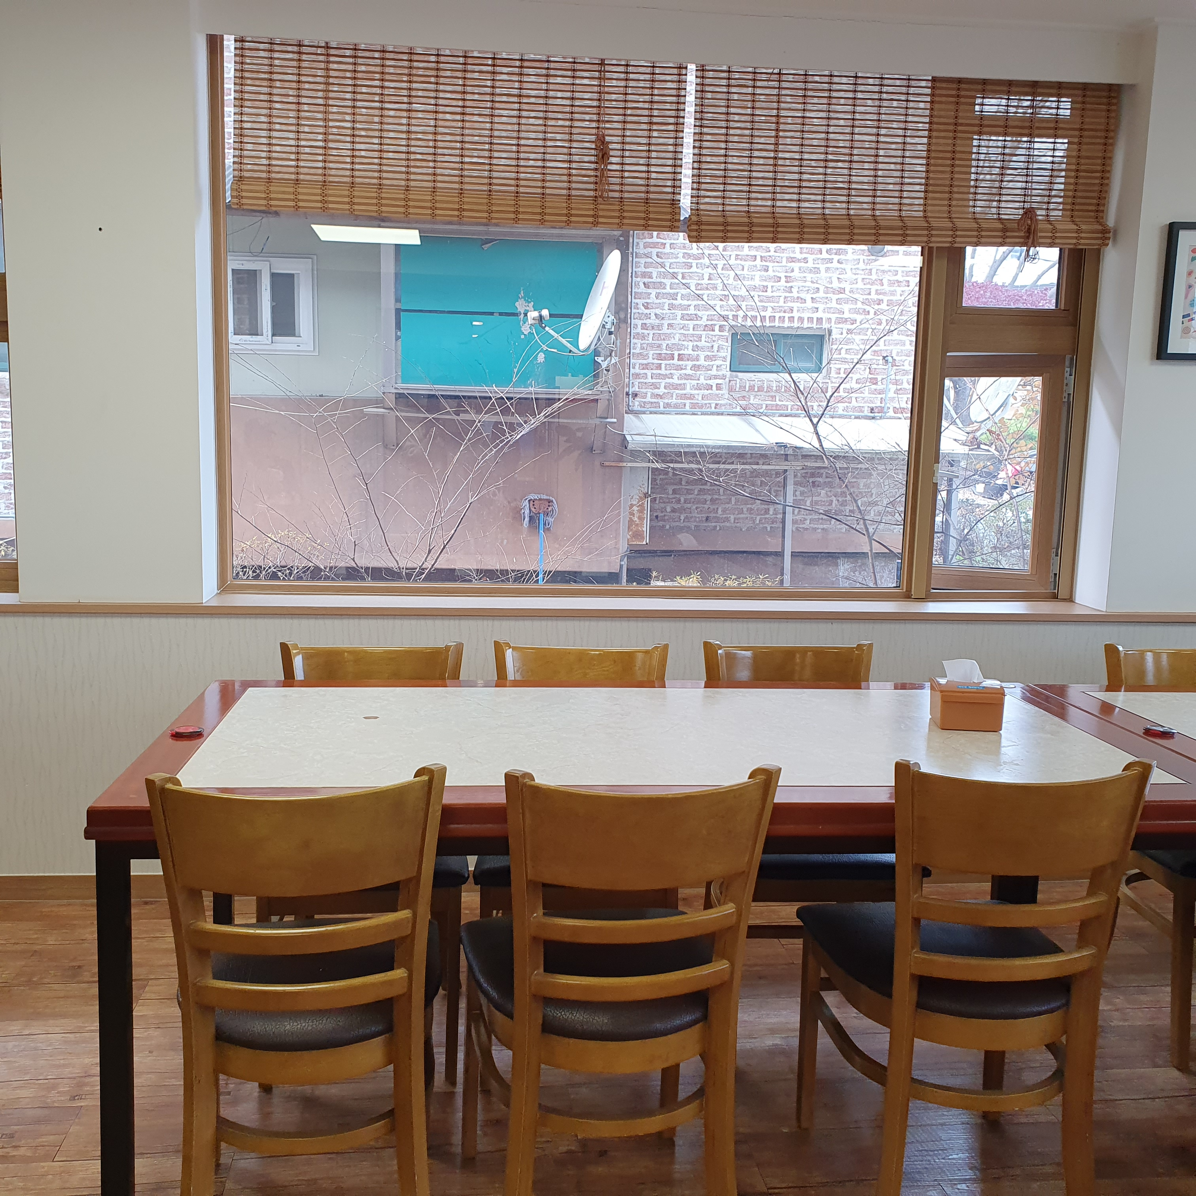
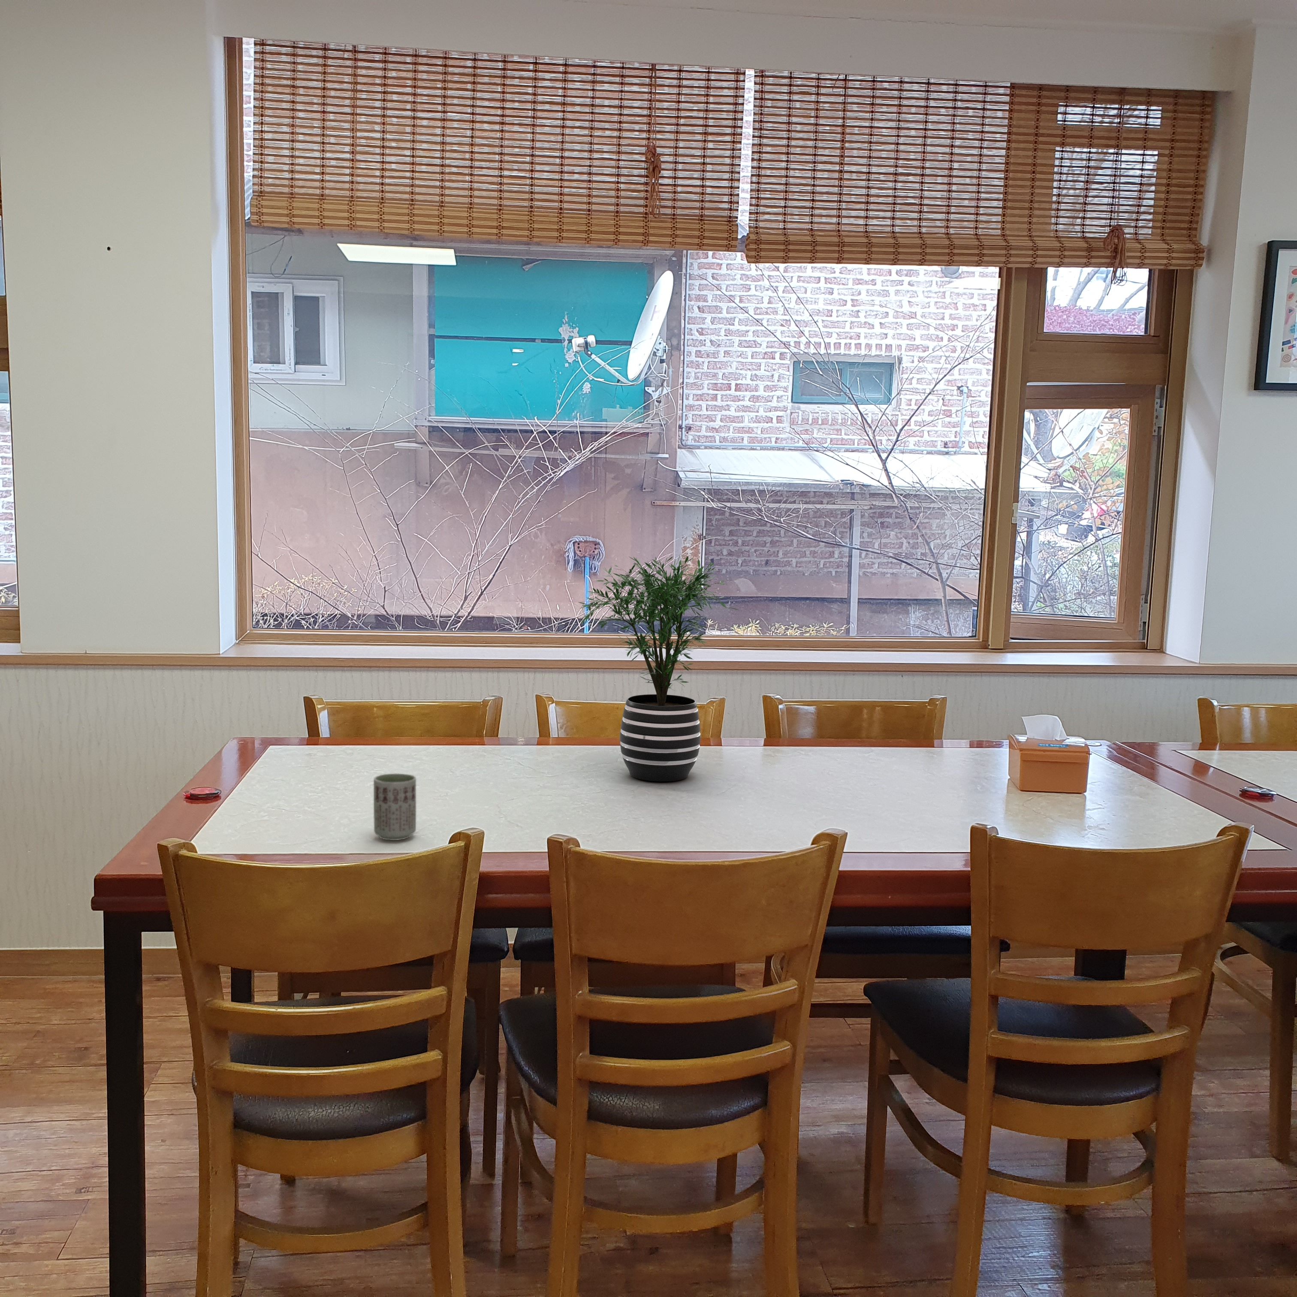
+ potted plant [578,555,740,782]
+ cup [373,773,417,841]
